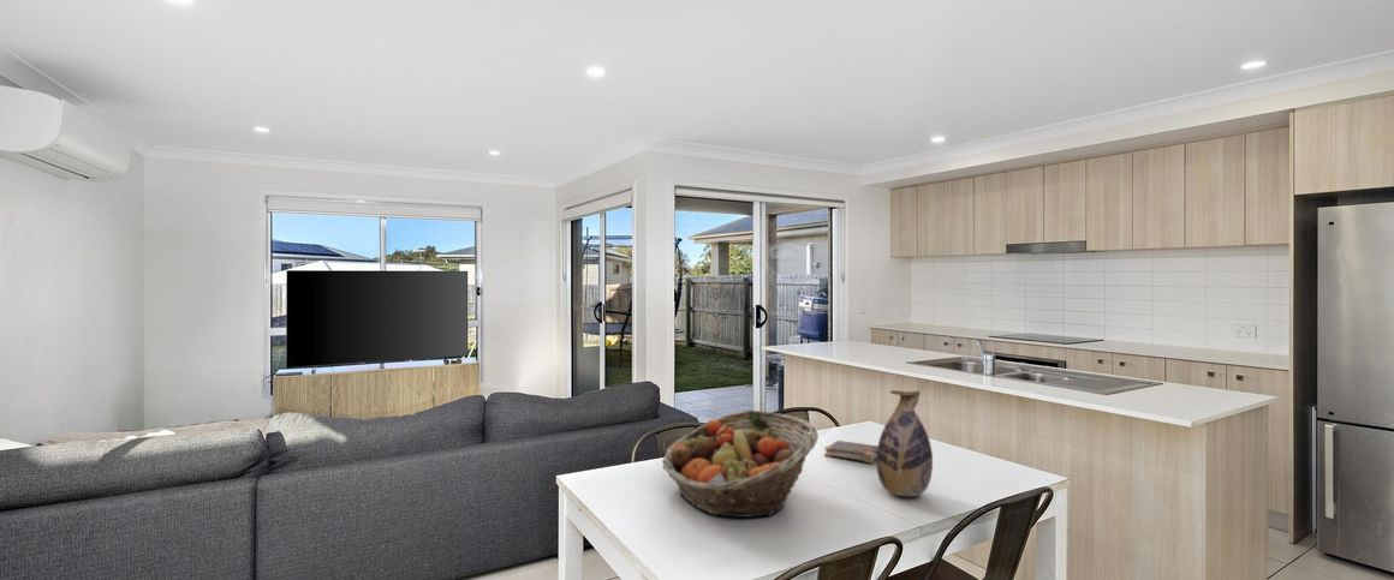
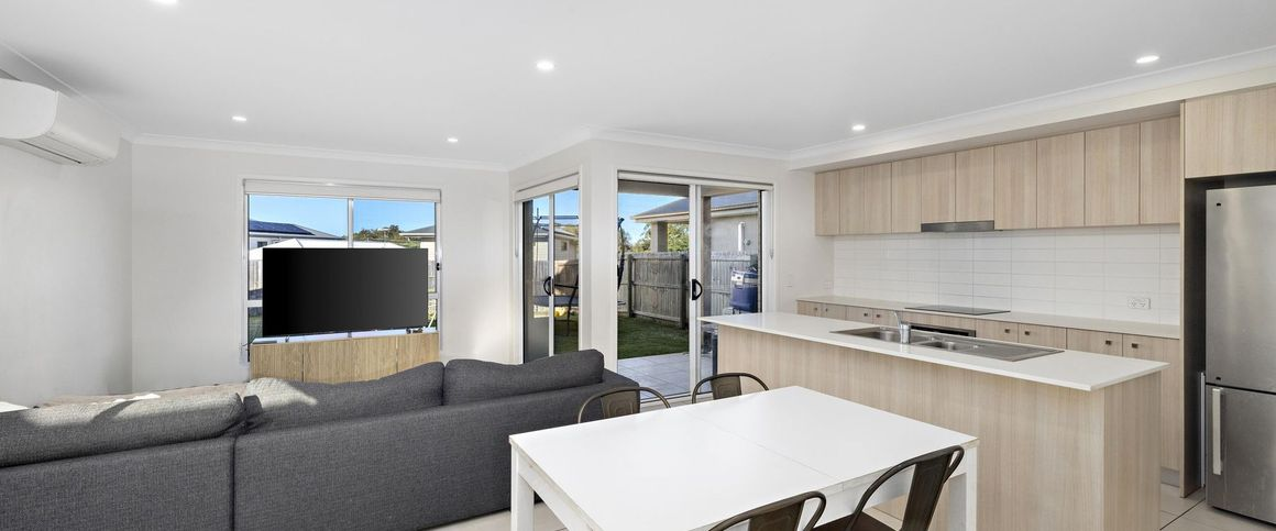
- fruit basket [661,409,820,519]
- vase [875,389,934,497]
- book [823,440,878,464]
